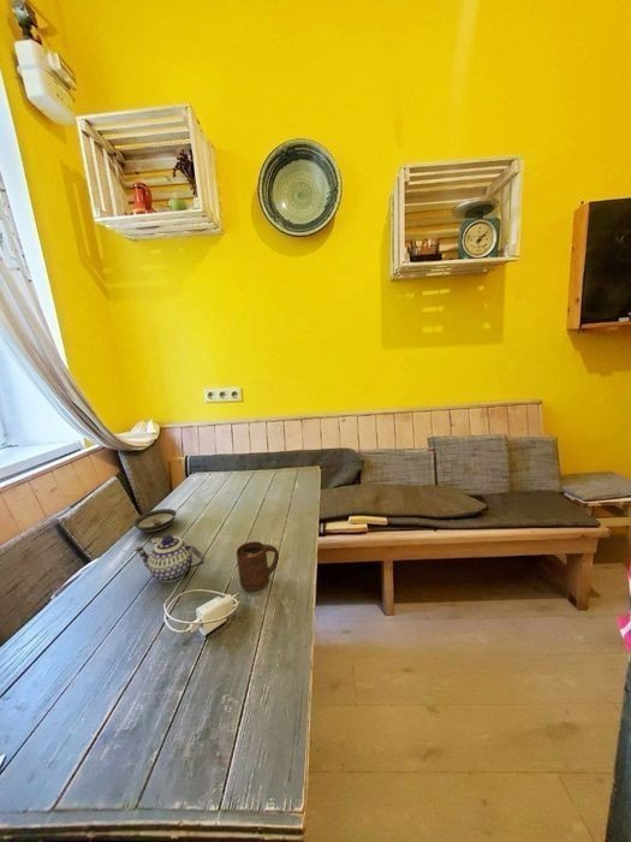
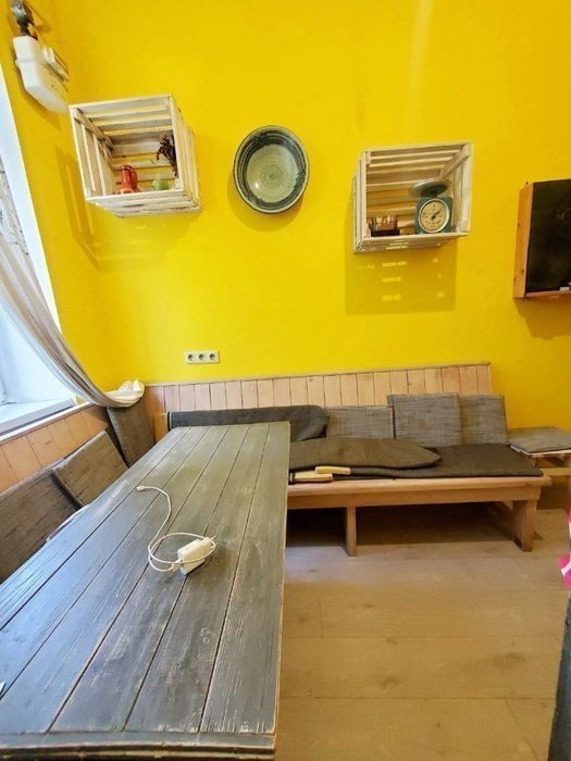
- teapot [131,534,207,583]
- cup [236,540,280,592]
- saucer [132,508,178,533]
